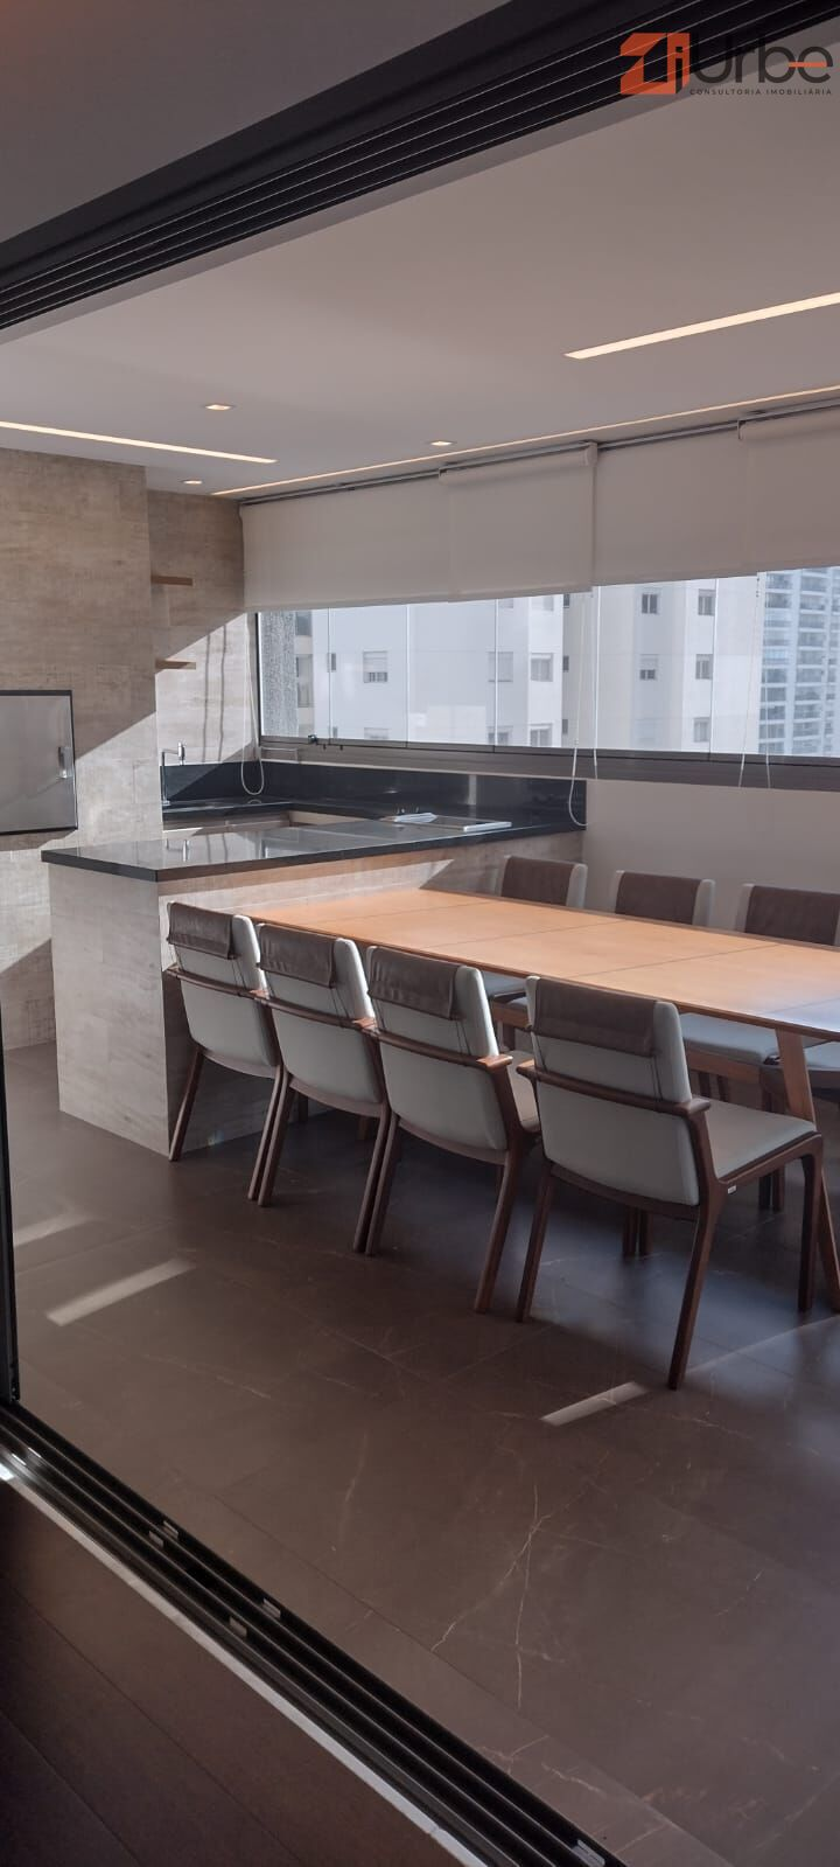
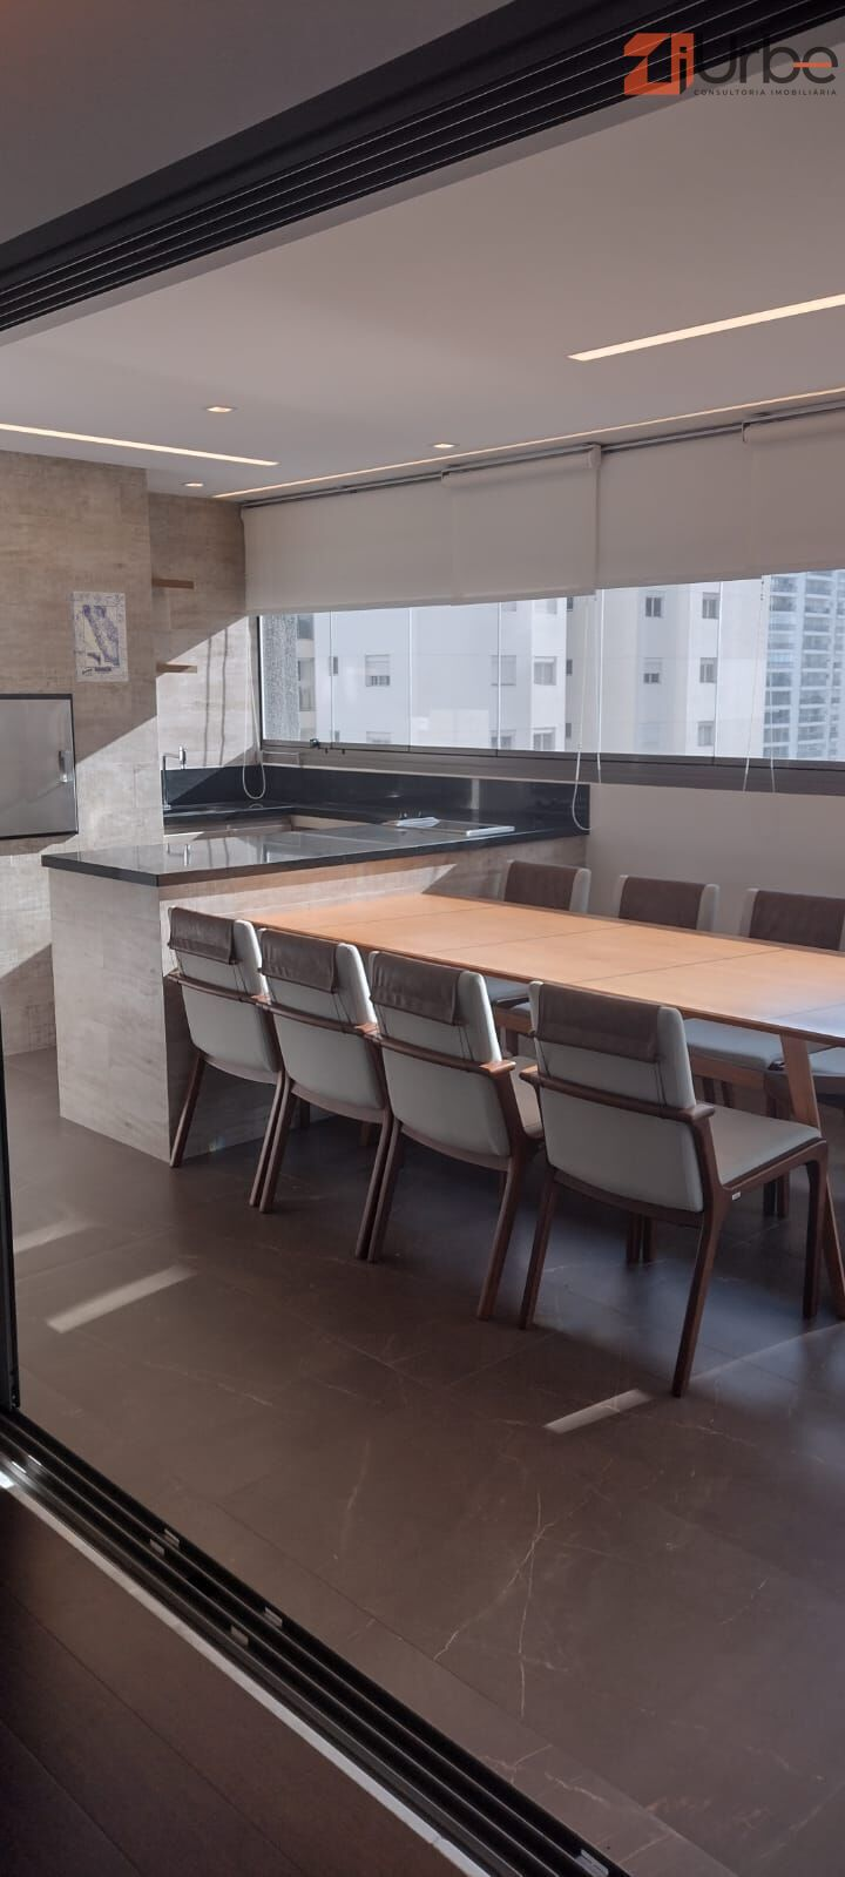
+ wall art [69,590,129,684]
